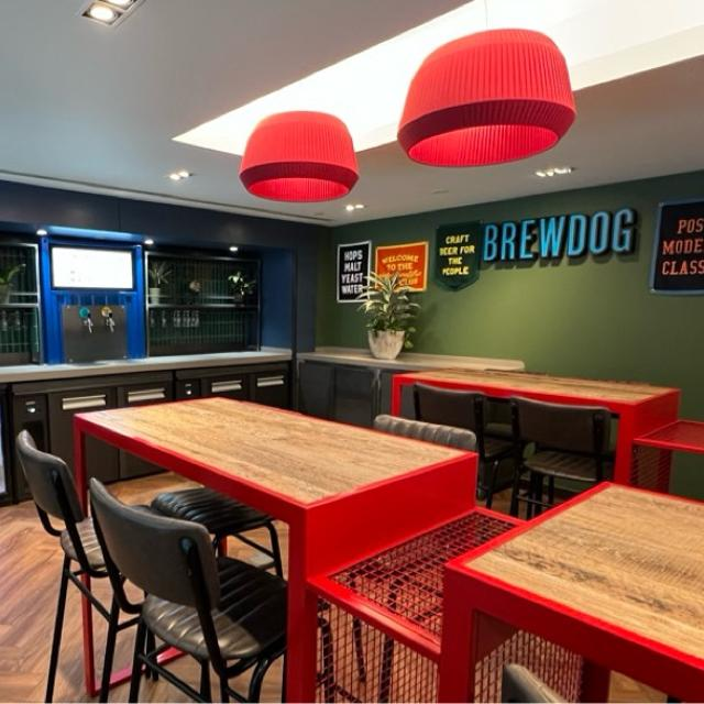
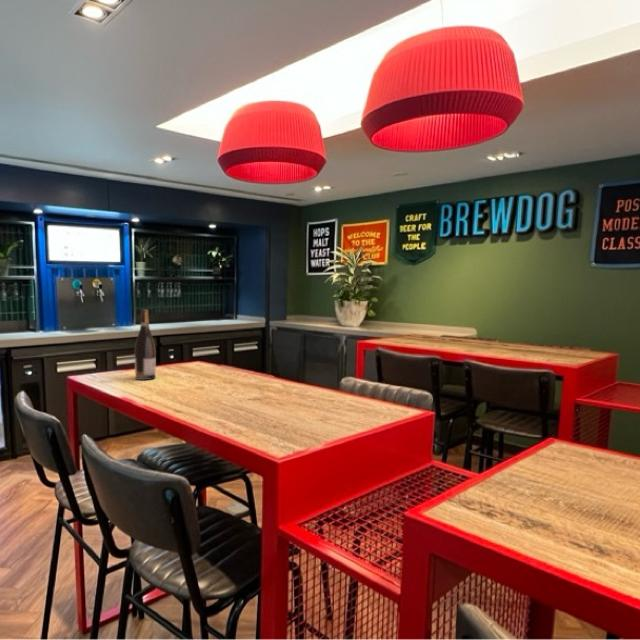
+ wine bottle [134,308,157,381]
